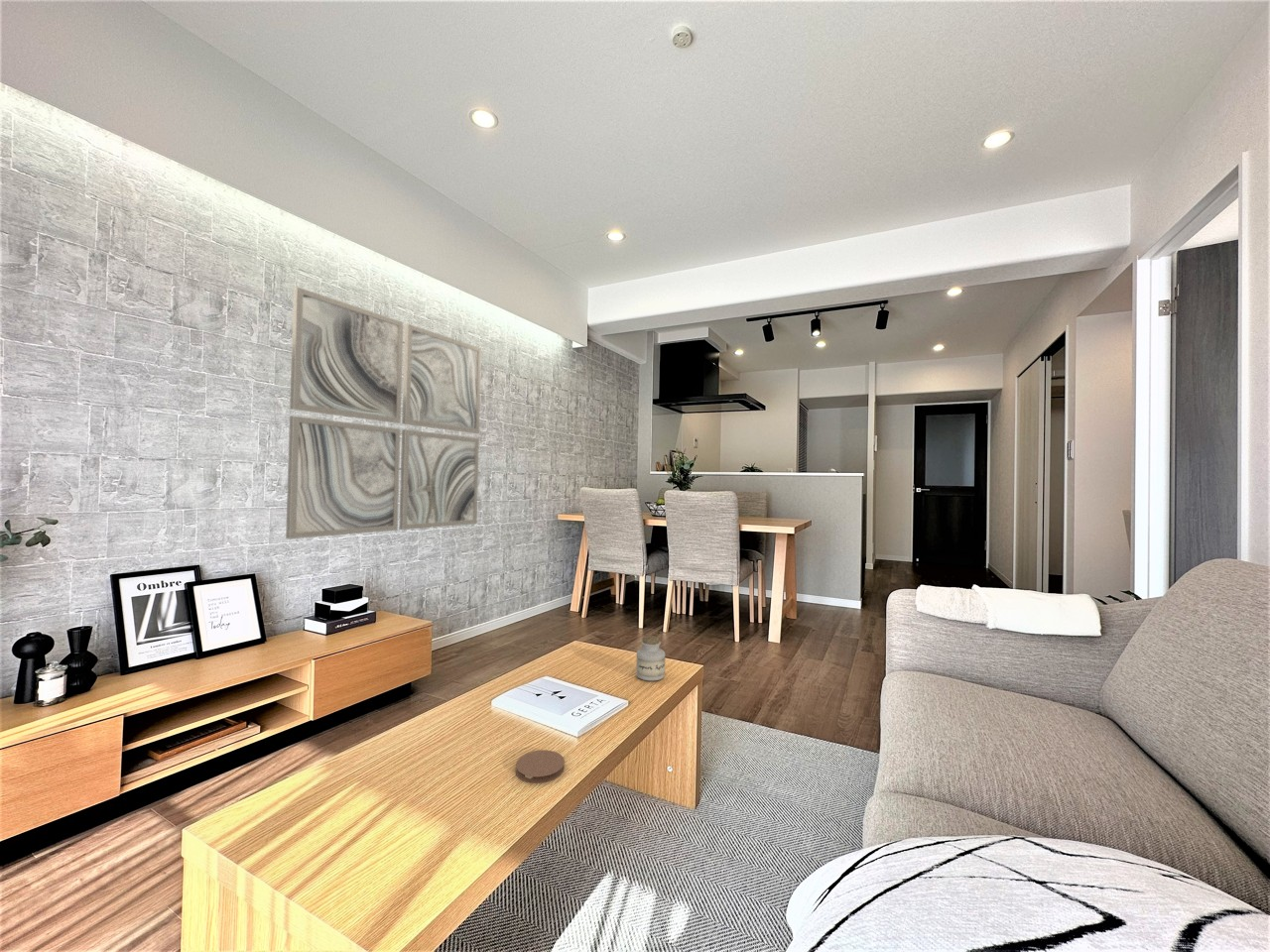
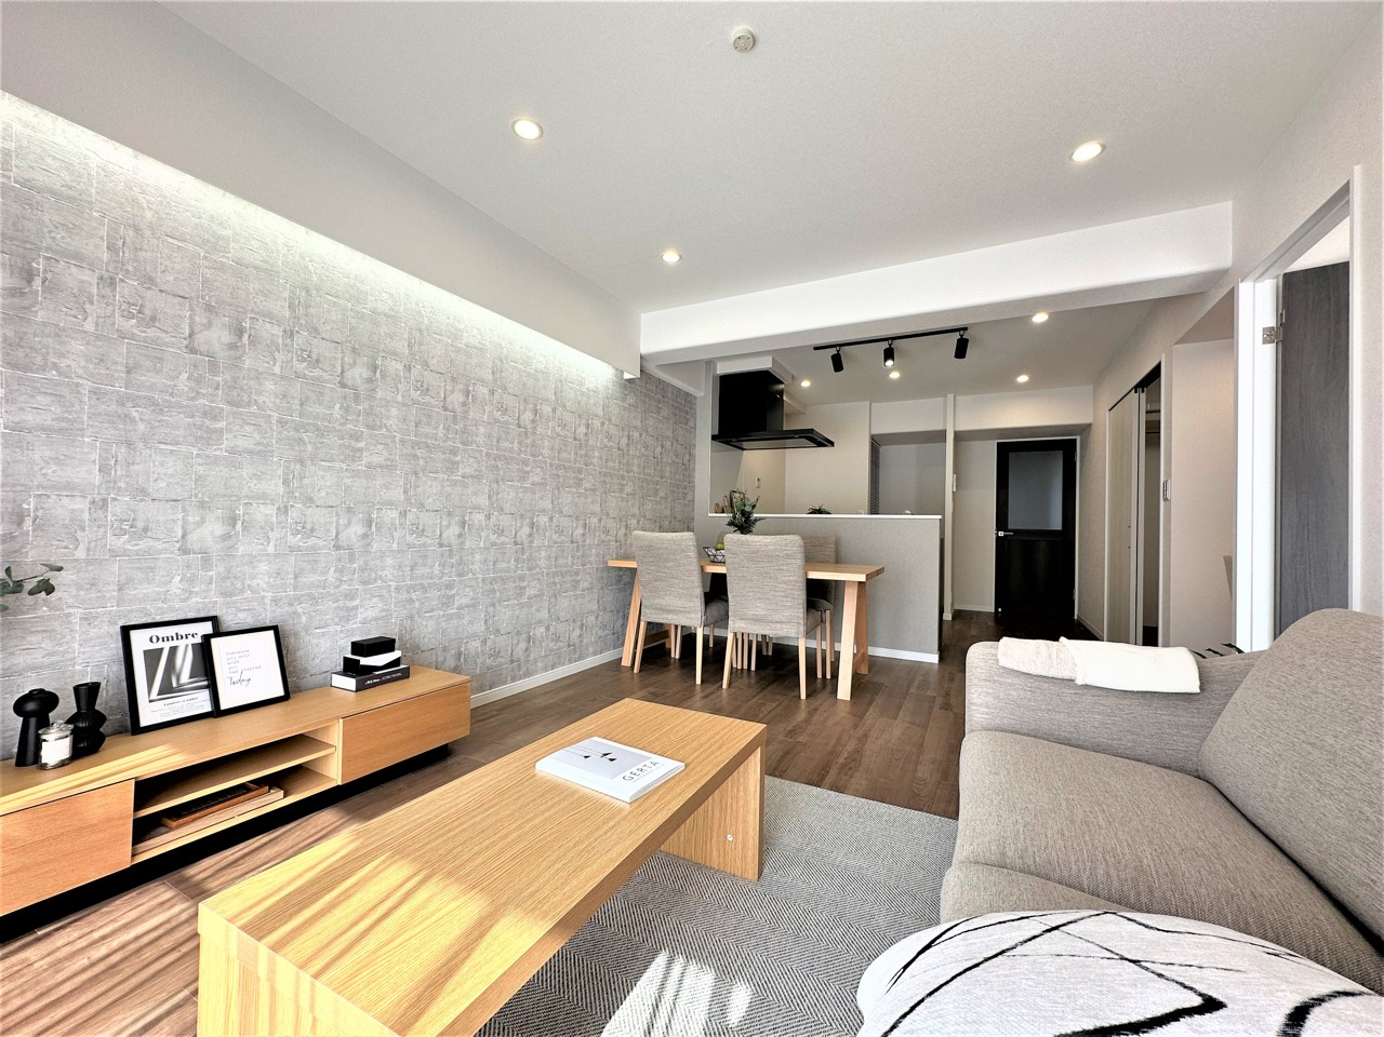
- coaster [515,749,566,784]
- jar [635,635,666,682]
- wall art [285,286,482,539]
